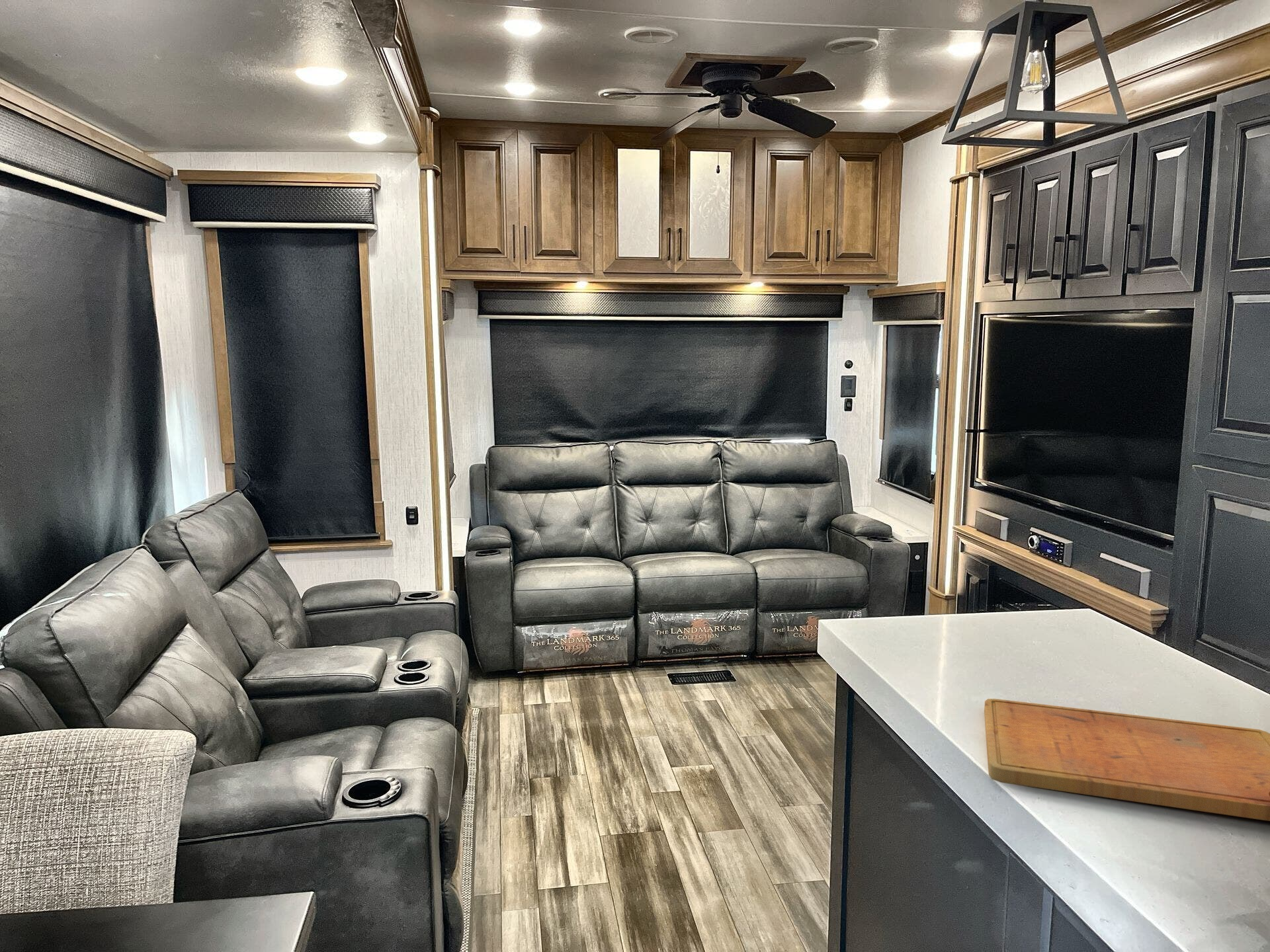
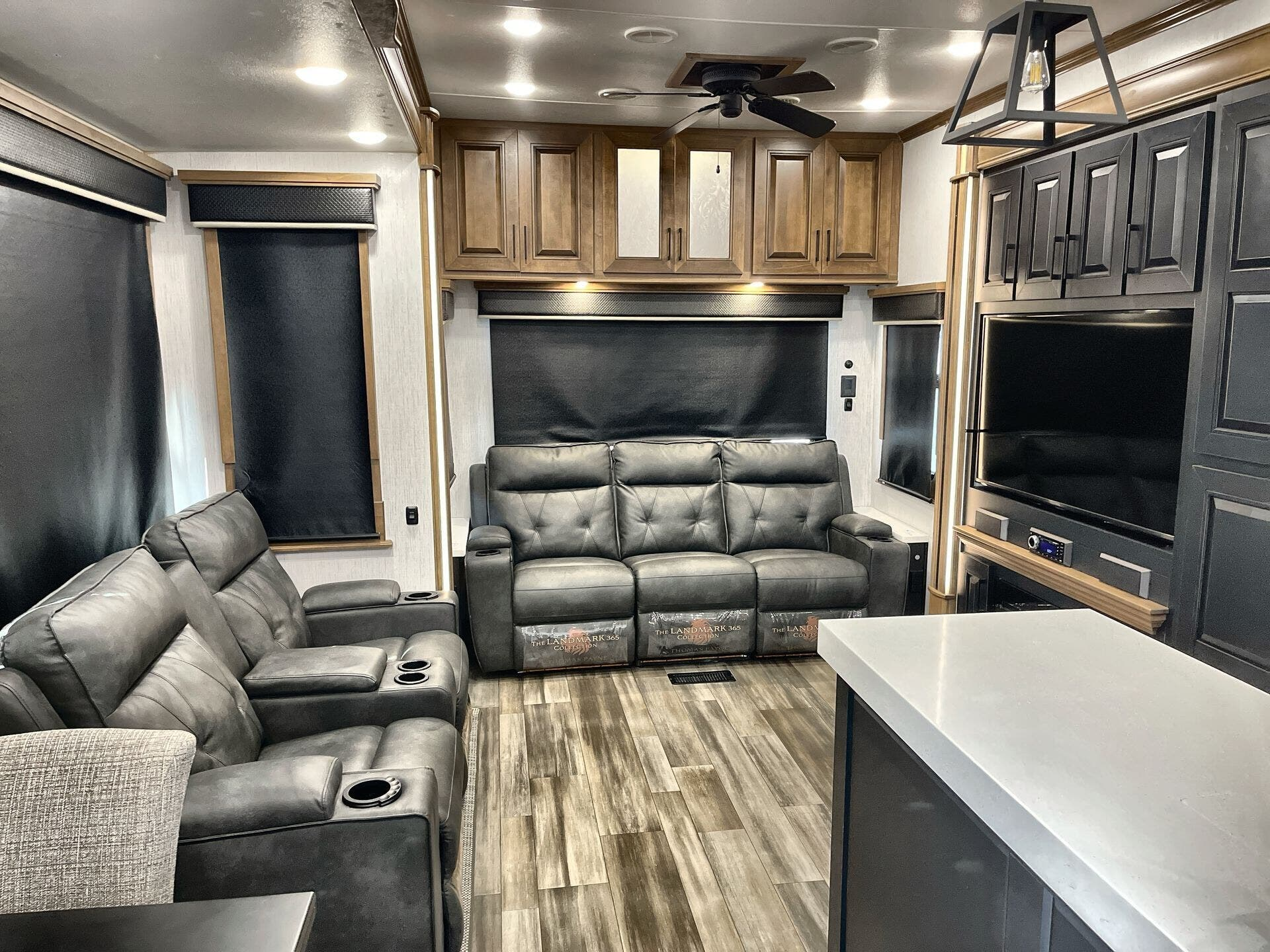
- cutting board [984,698,1270,822]
